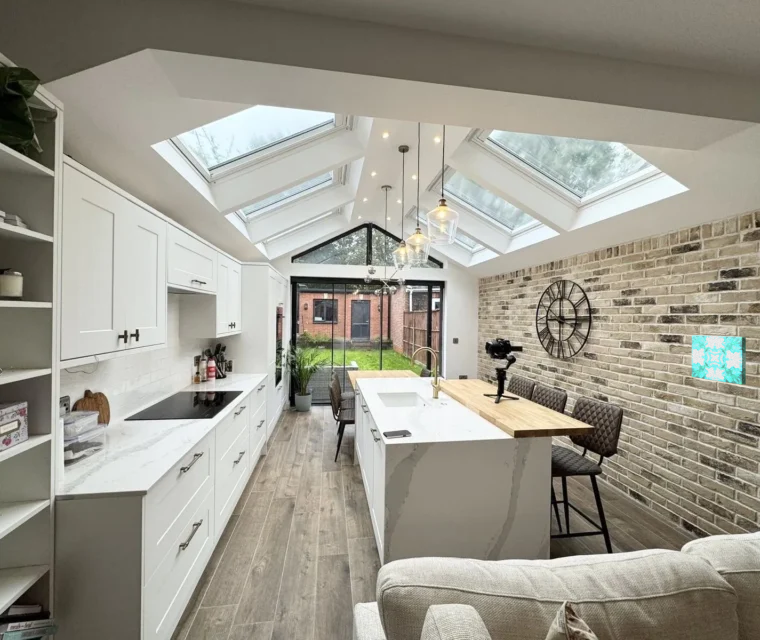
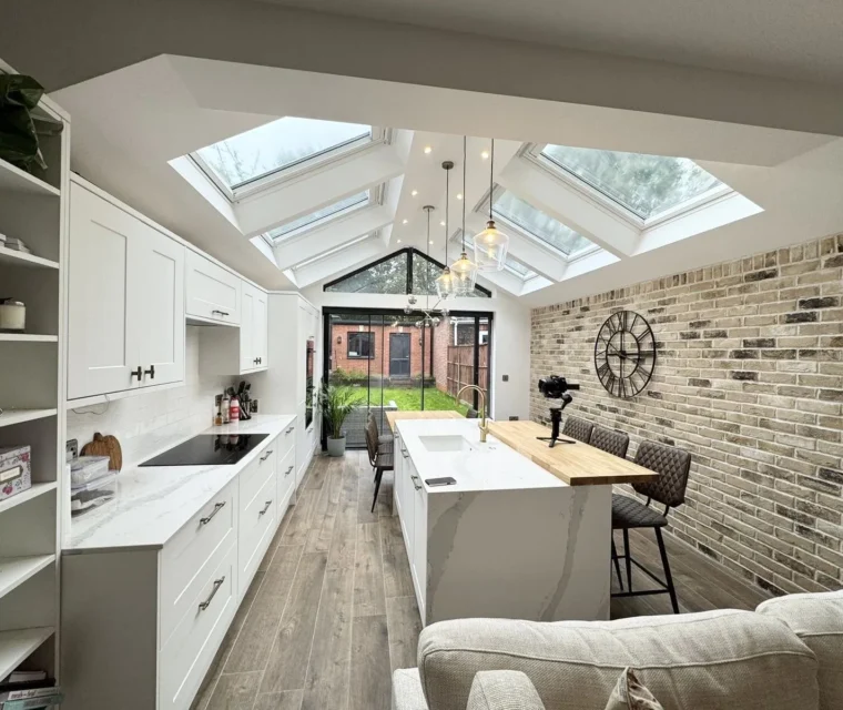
- wall art [691,334,747,386]
